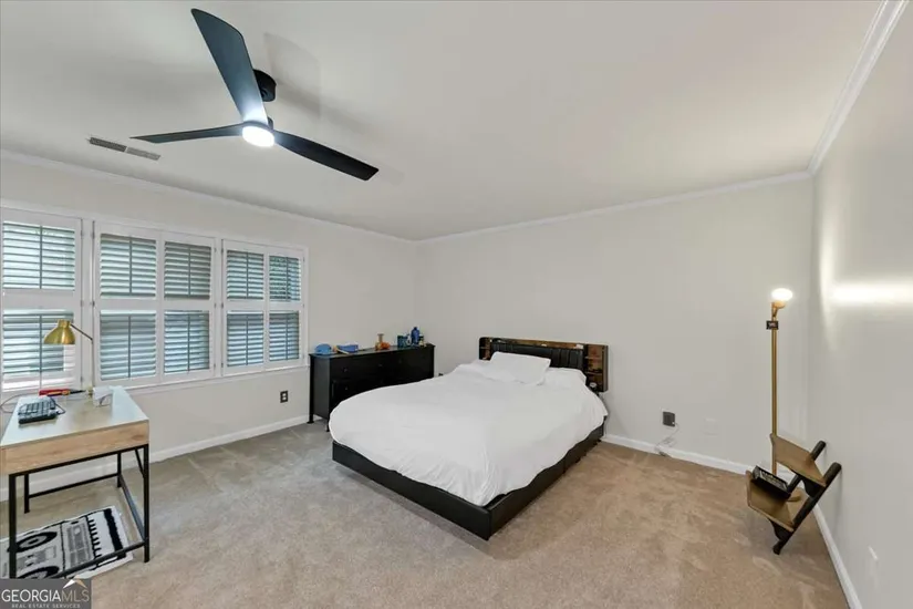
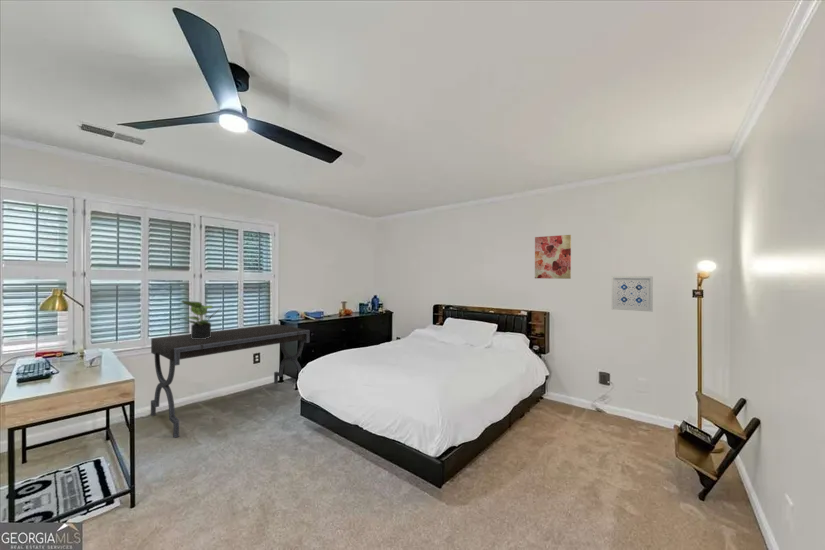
+ wall art [534,234,572,280]
+ wall art [611,275,654,313]
+ potted plant [180,300,221,339]
+ desk [150,323,310,439]
